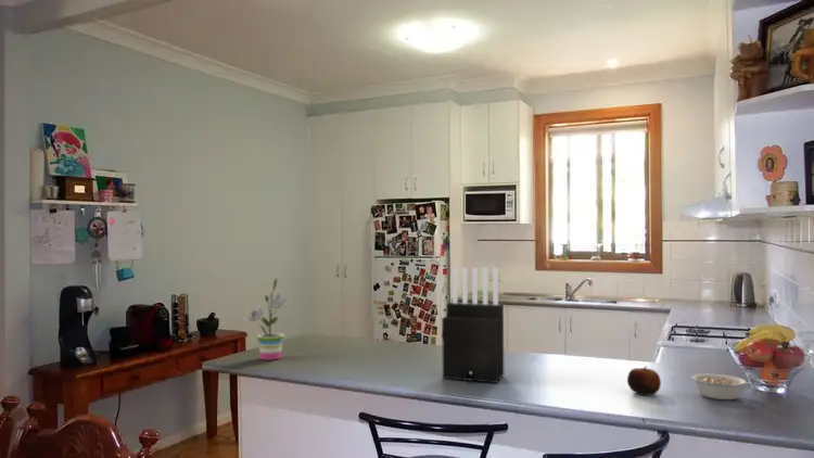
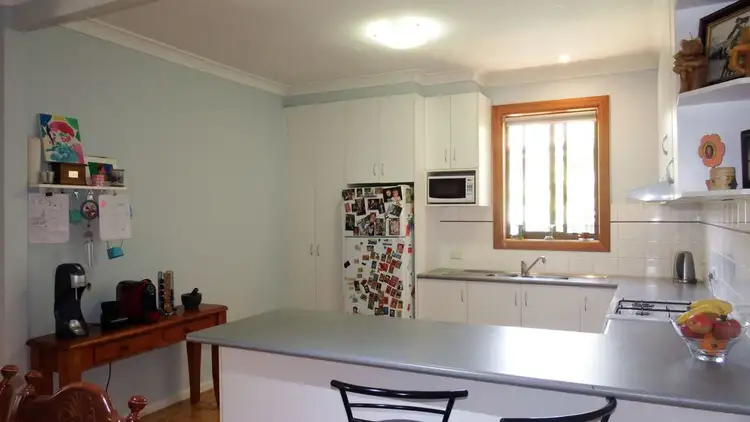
- legume [691,373,752,400]
- apple [626,365,662,396]
- potted plant [243,277,289,361]
- knife block [441,267,505,384]
